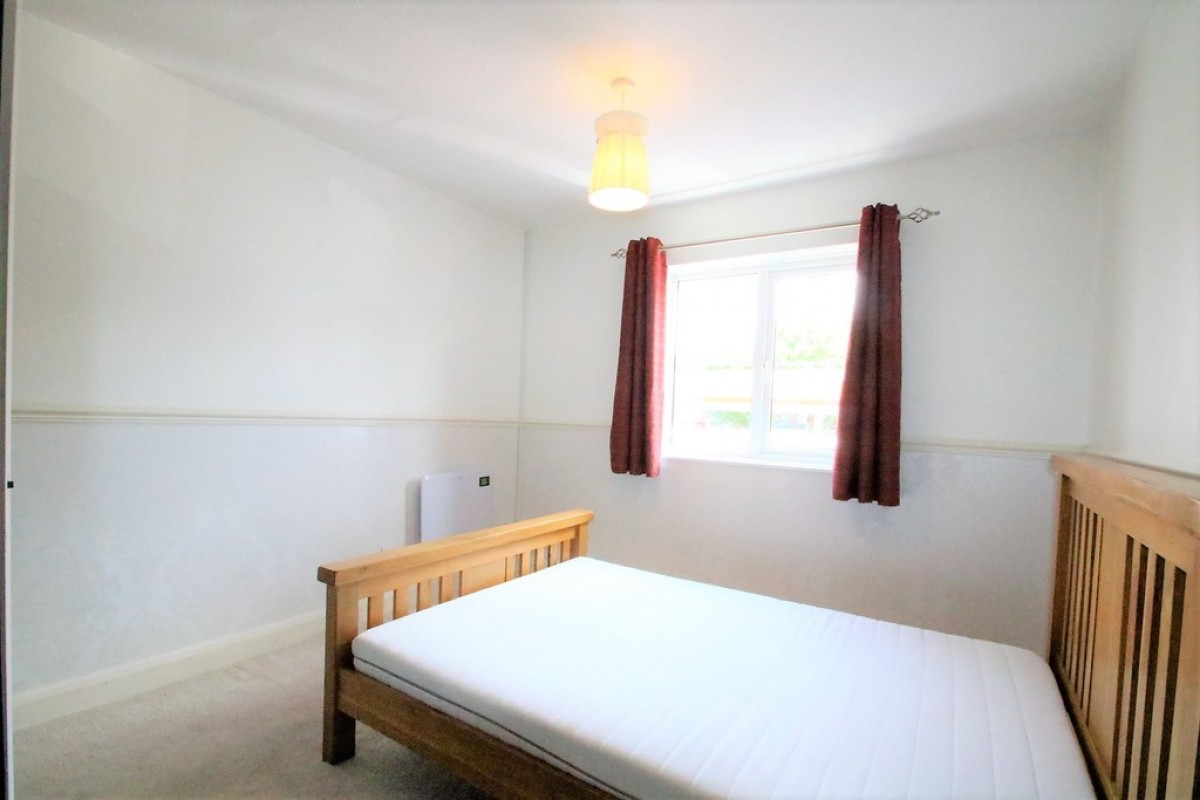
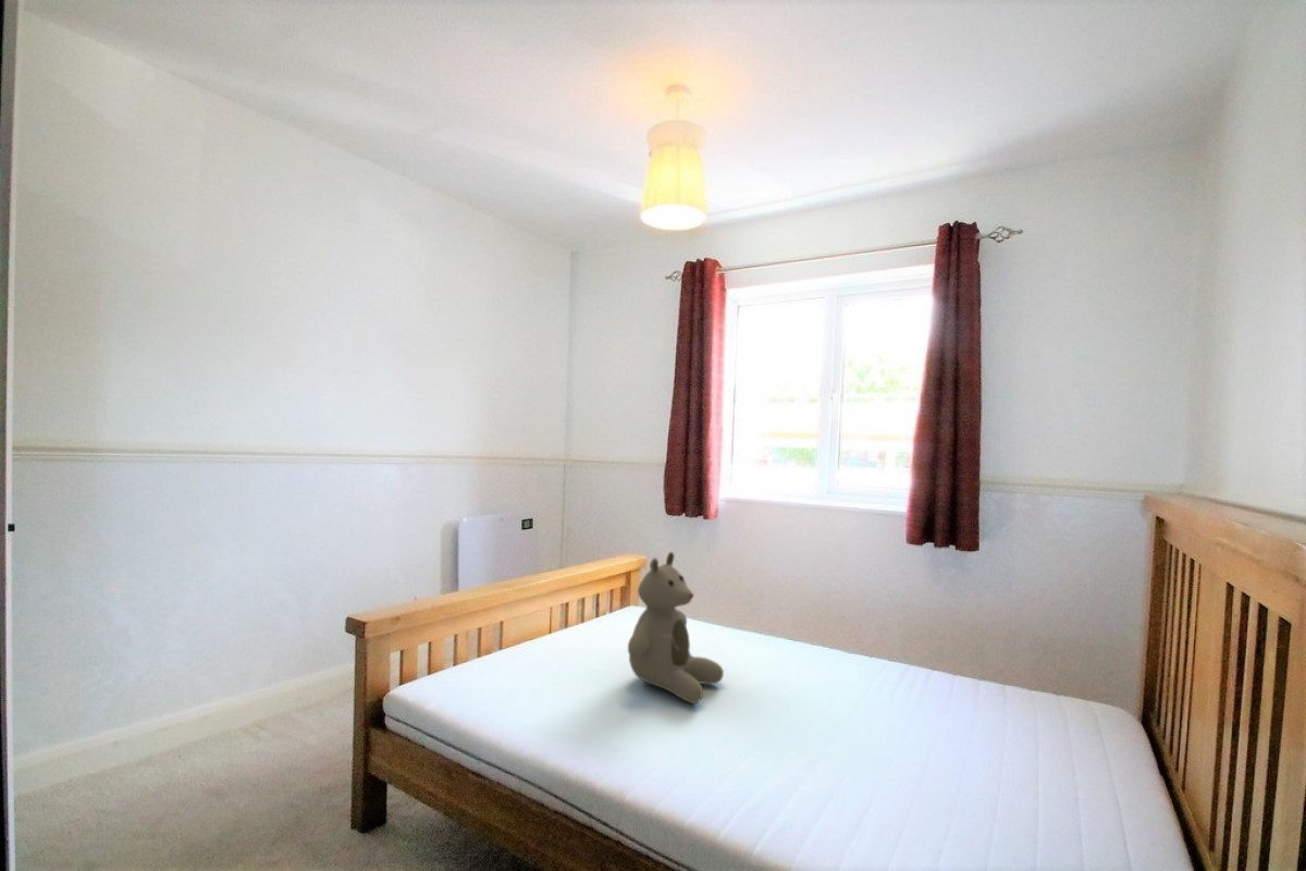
+ teddy bear [627,551,725,704]
